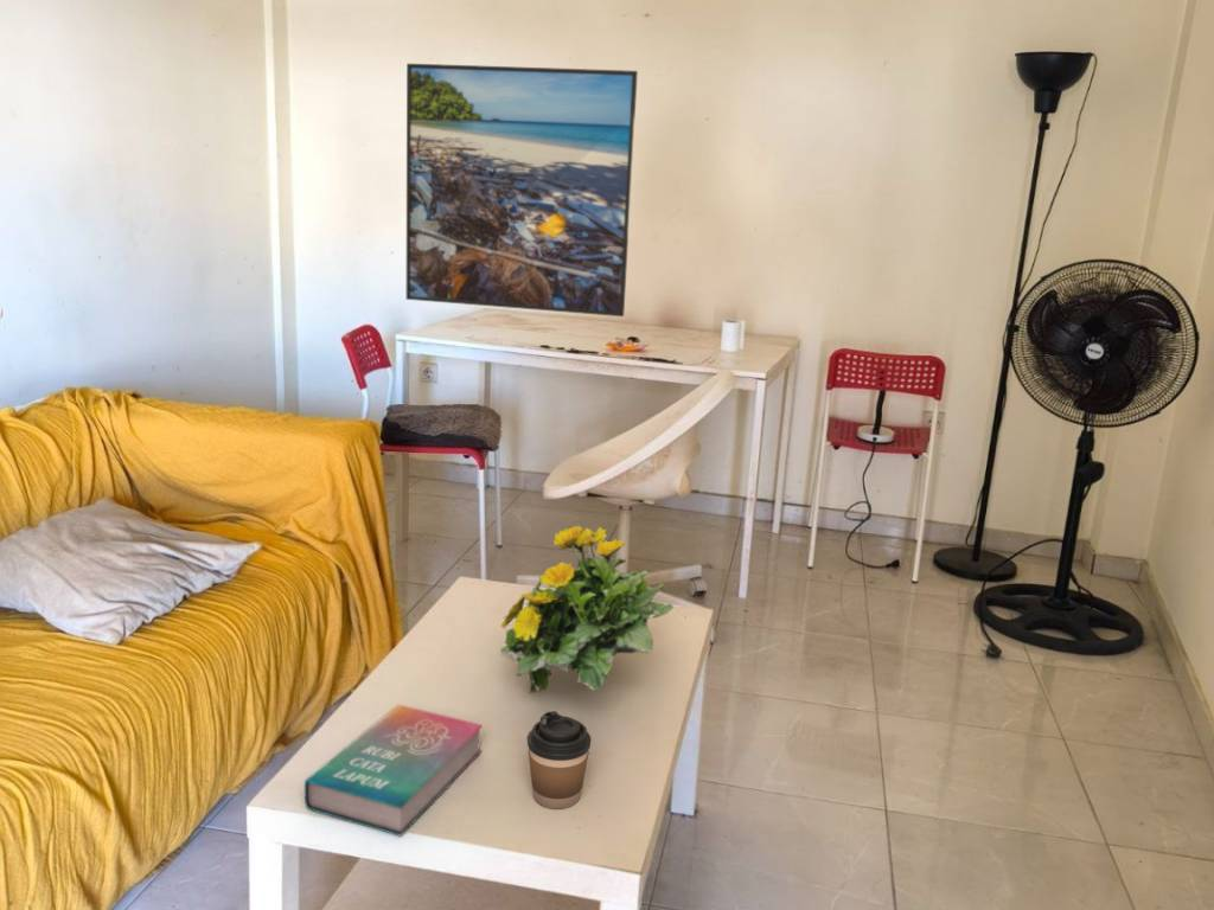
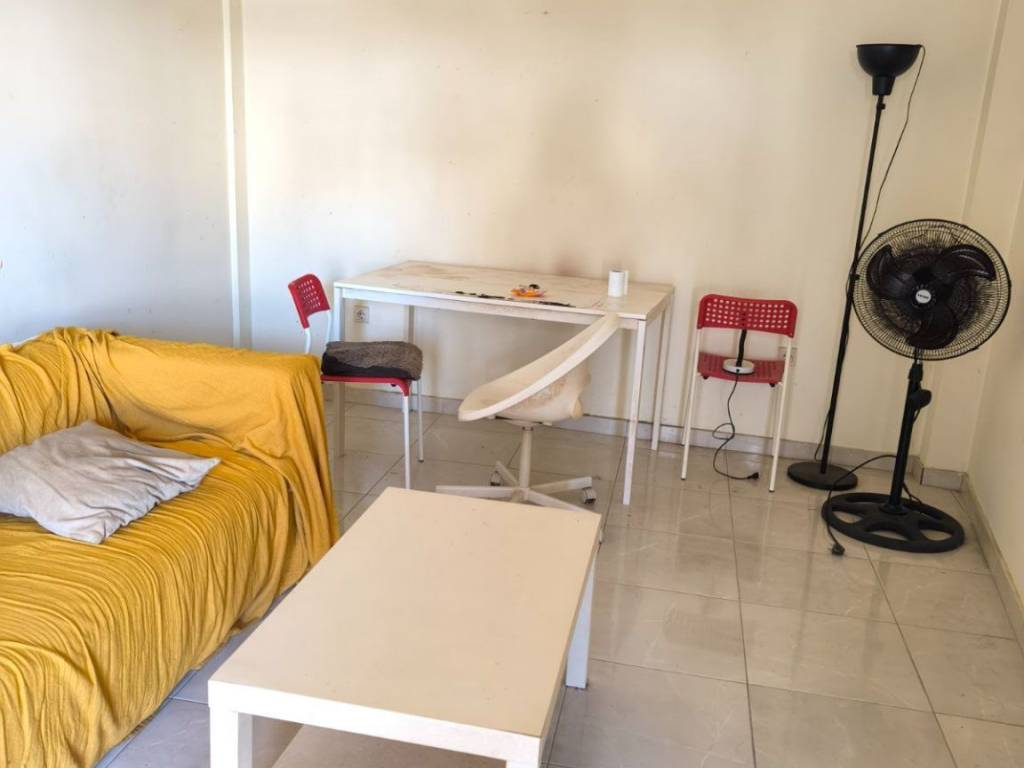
- flowering plant [499,525,675,694]
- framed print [405,63,639,318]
- coffee cup [526,710,593,809]
- book [304,704,484,838]
